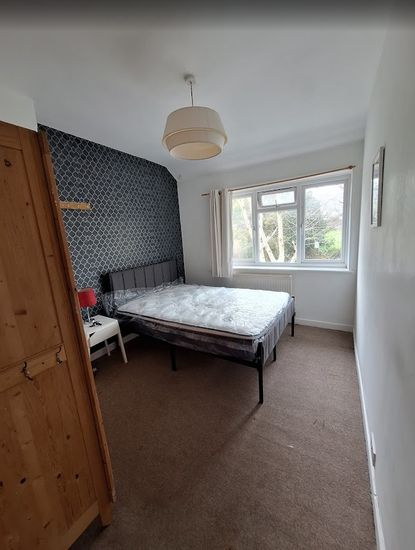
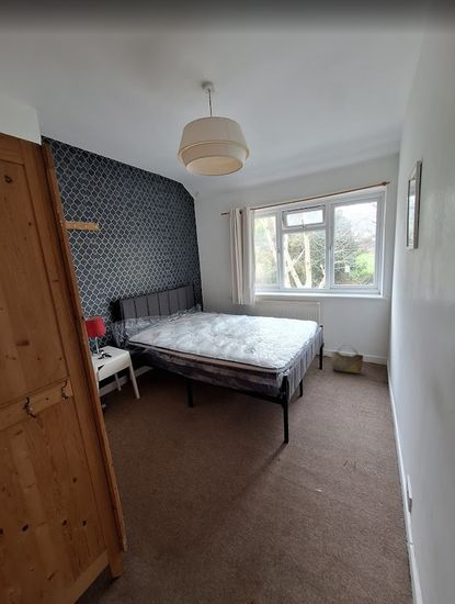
+ basket [330,344,364,374]
